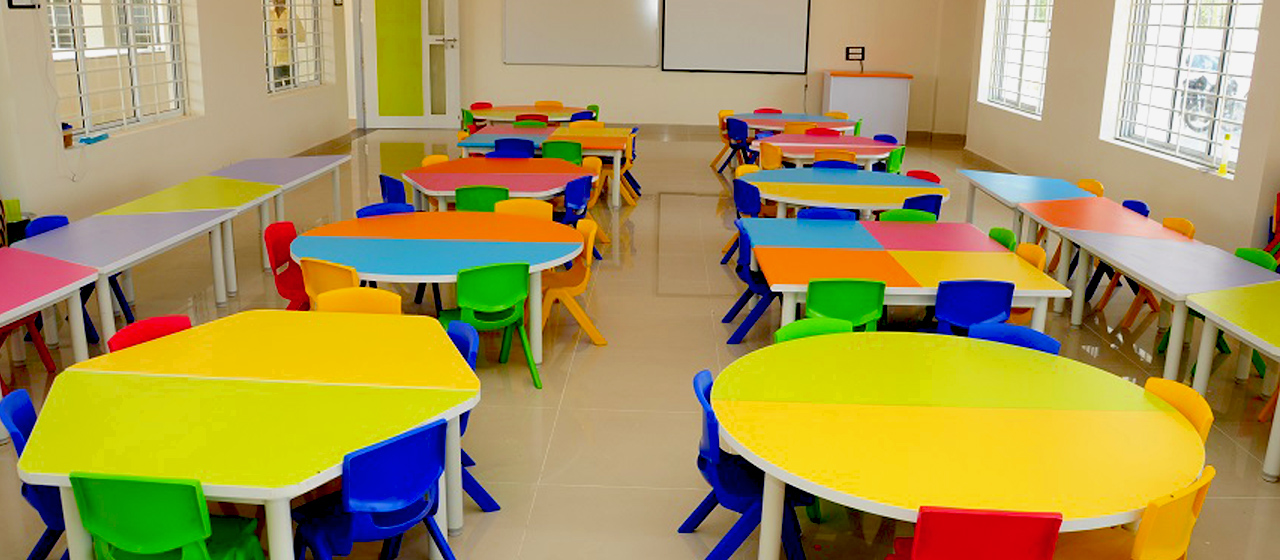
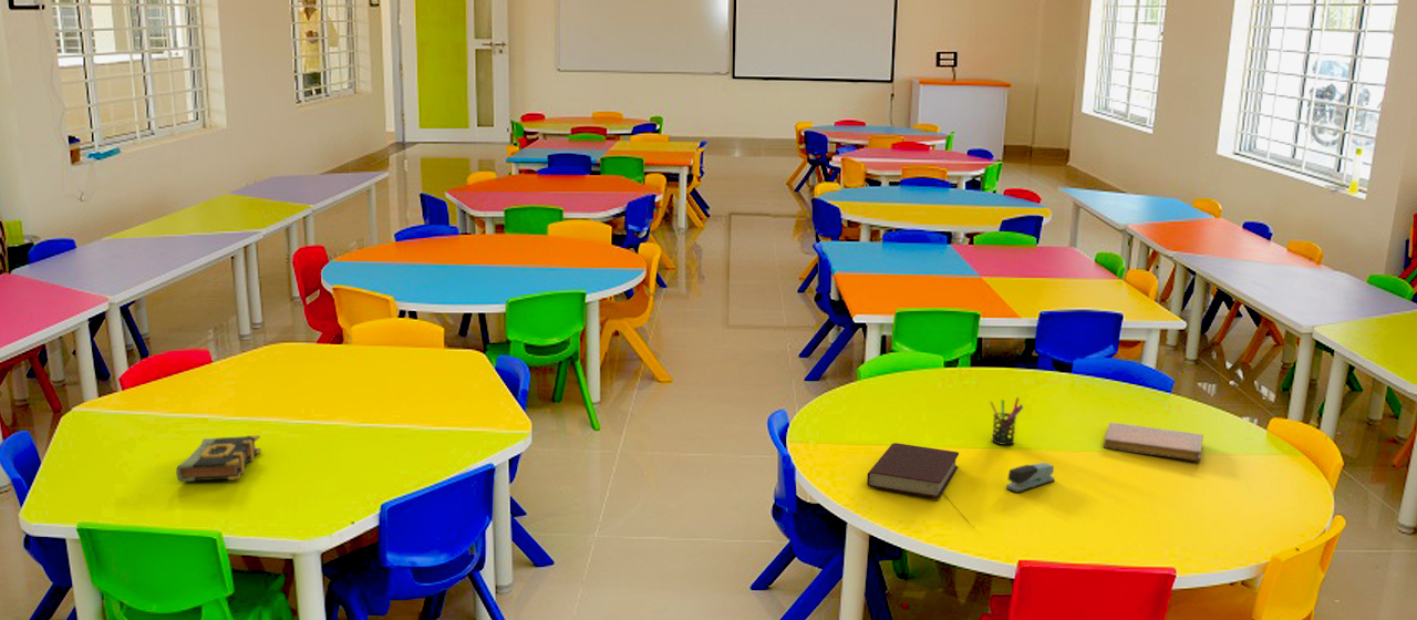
+ book [175,434,262,483]
+ stapler [1005,462,1056,494]
+ pen holder [989,396,1024,446]
+ book [866,442,960,499]
+ notebook [1103,422,1204,462]
